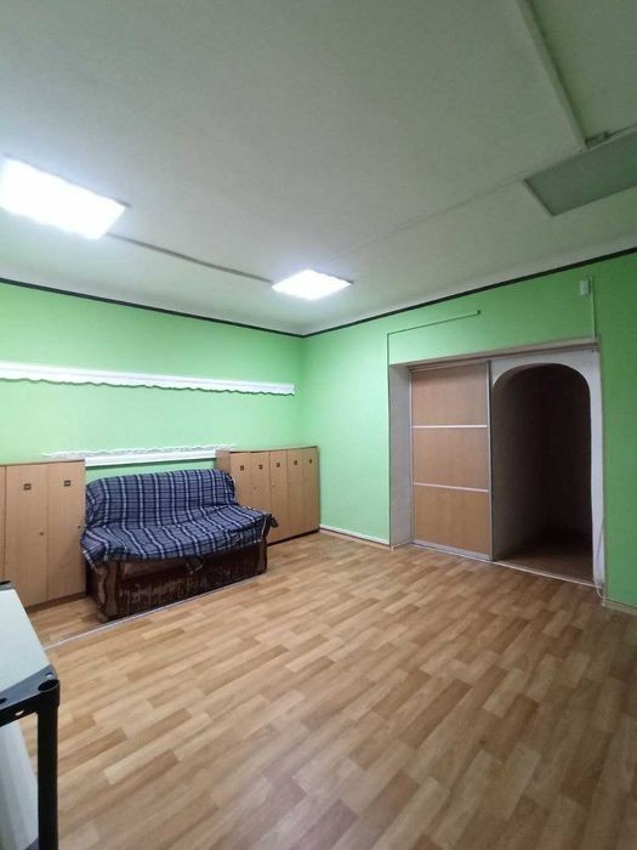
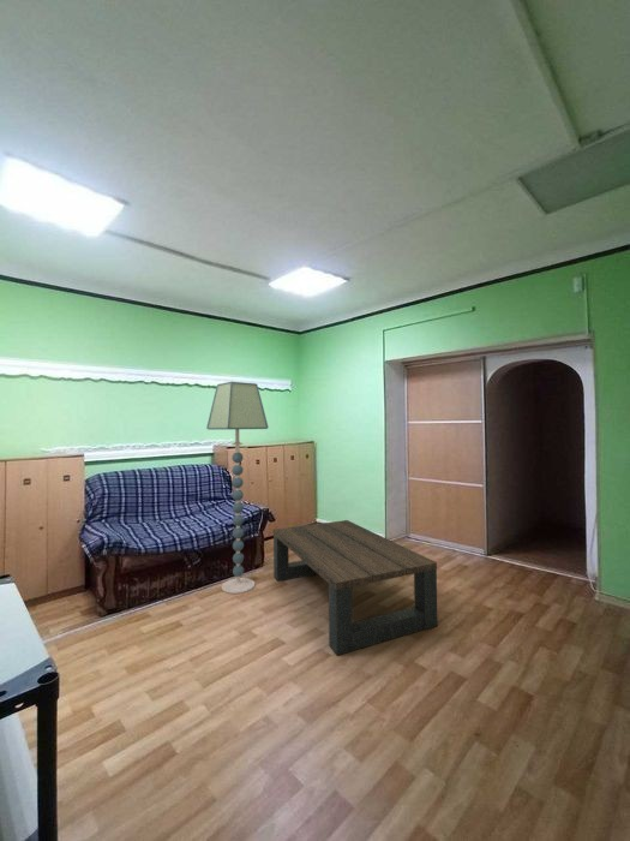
+ coffee table [272,519,439,656]
+ floor lamp [205,381,270,595]
